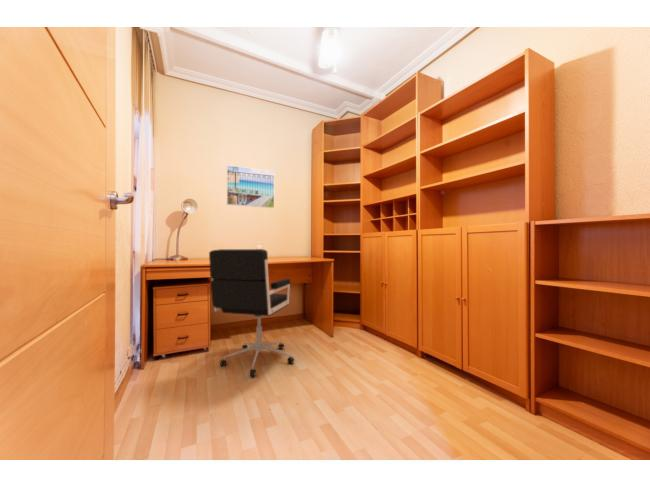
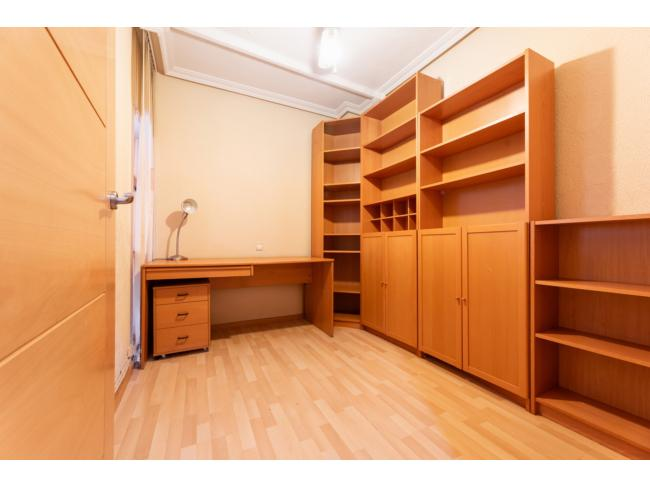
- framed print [226,164,275,209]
- office chair [208,248,295,377]
